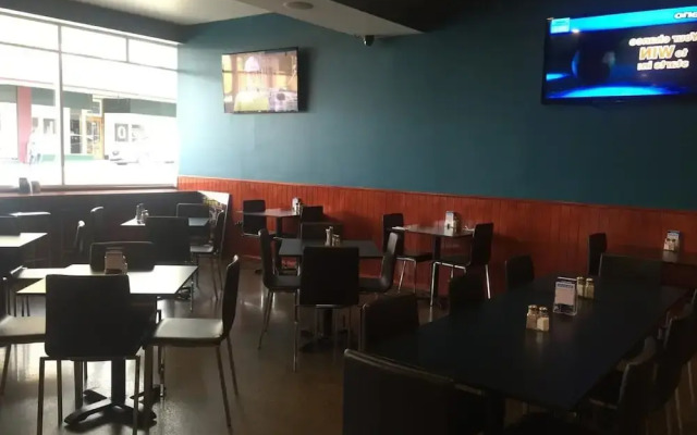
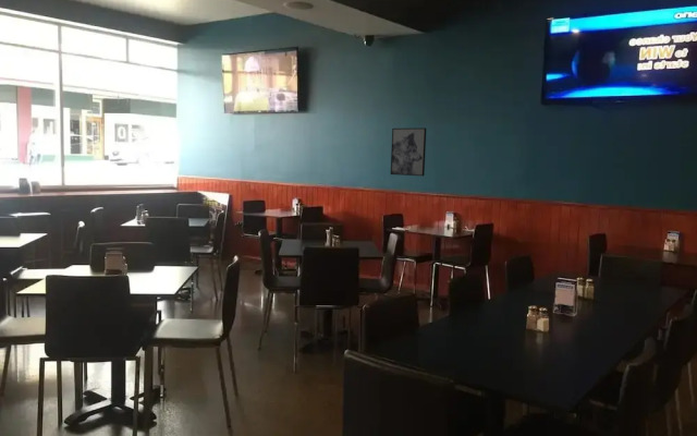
+ wall art [390,126,427,177]
